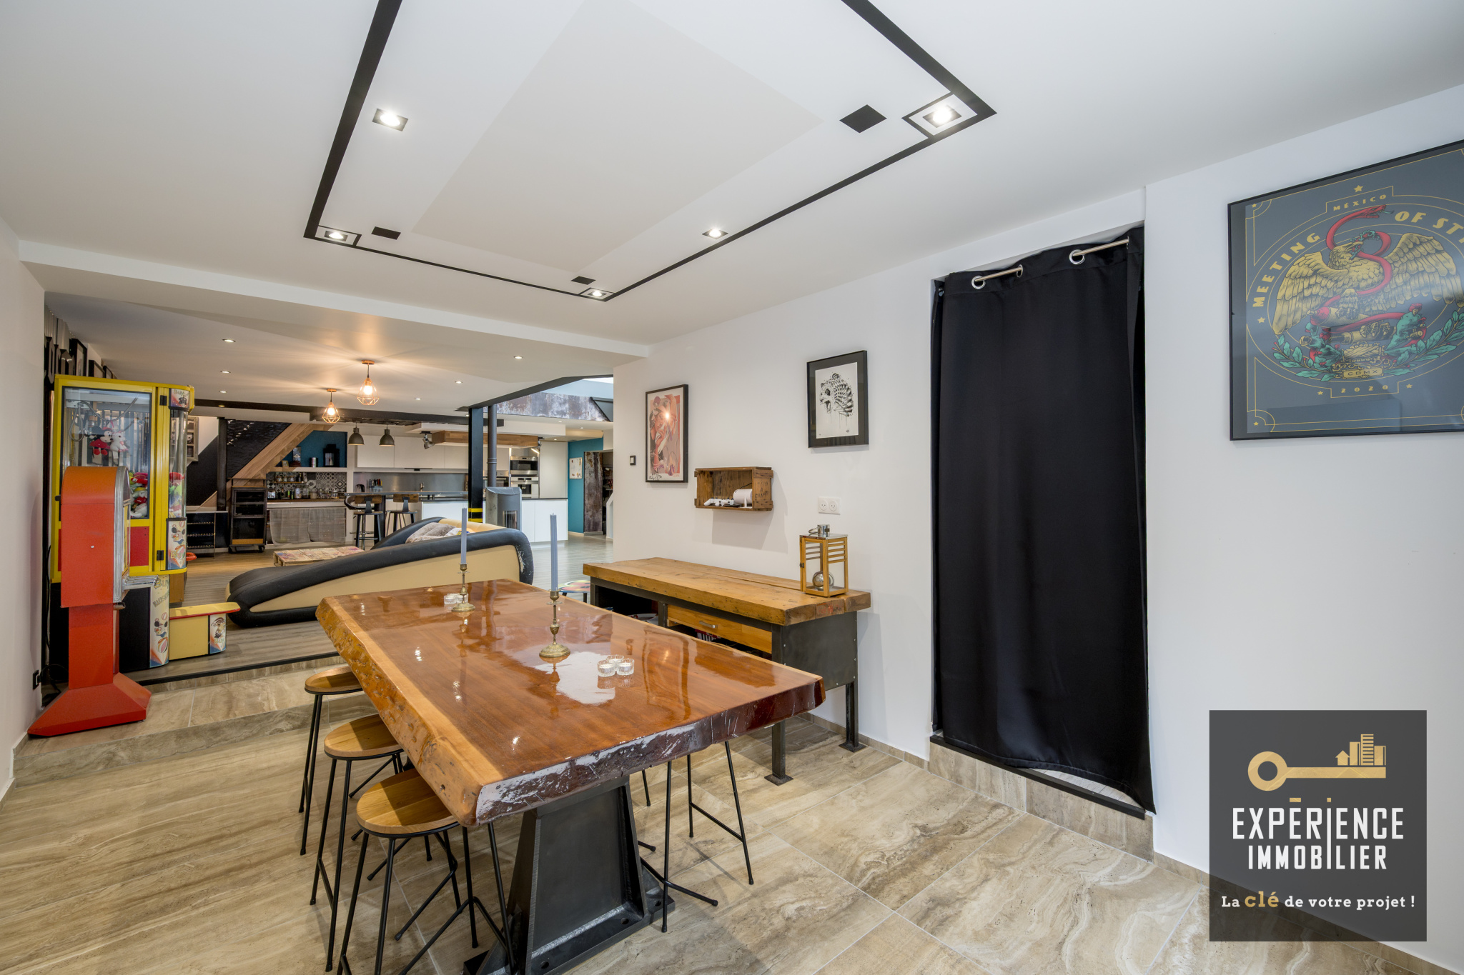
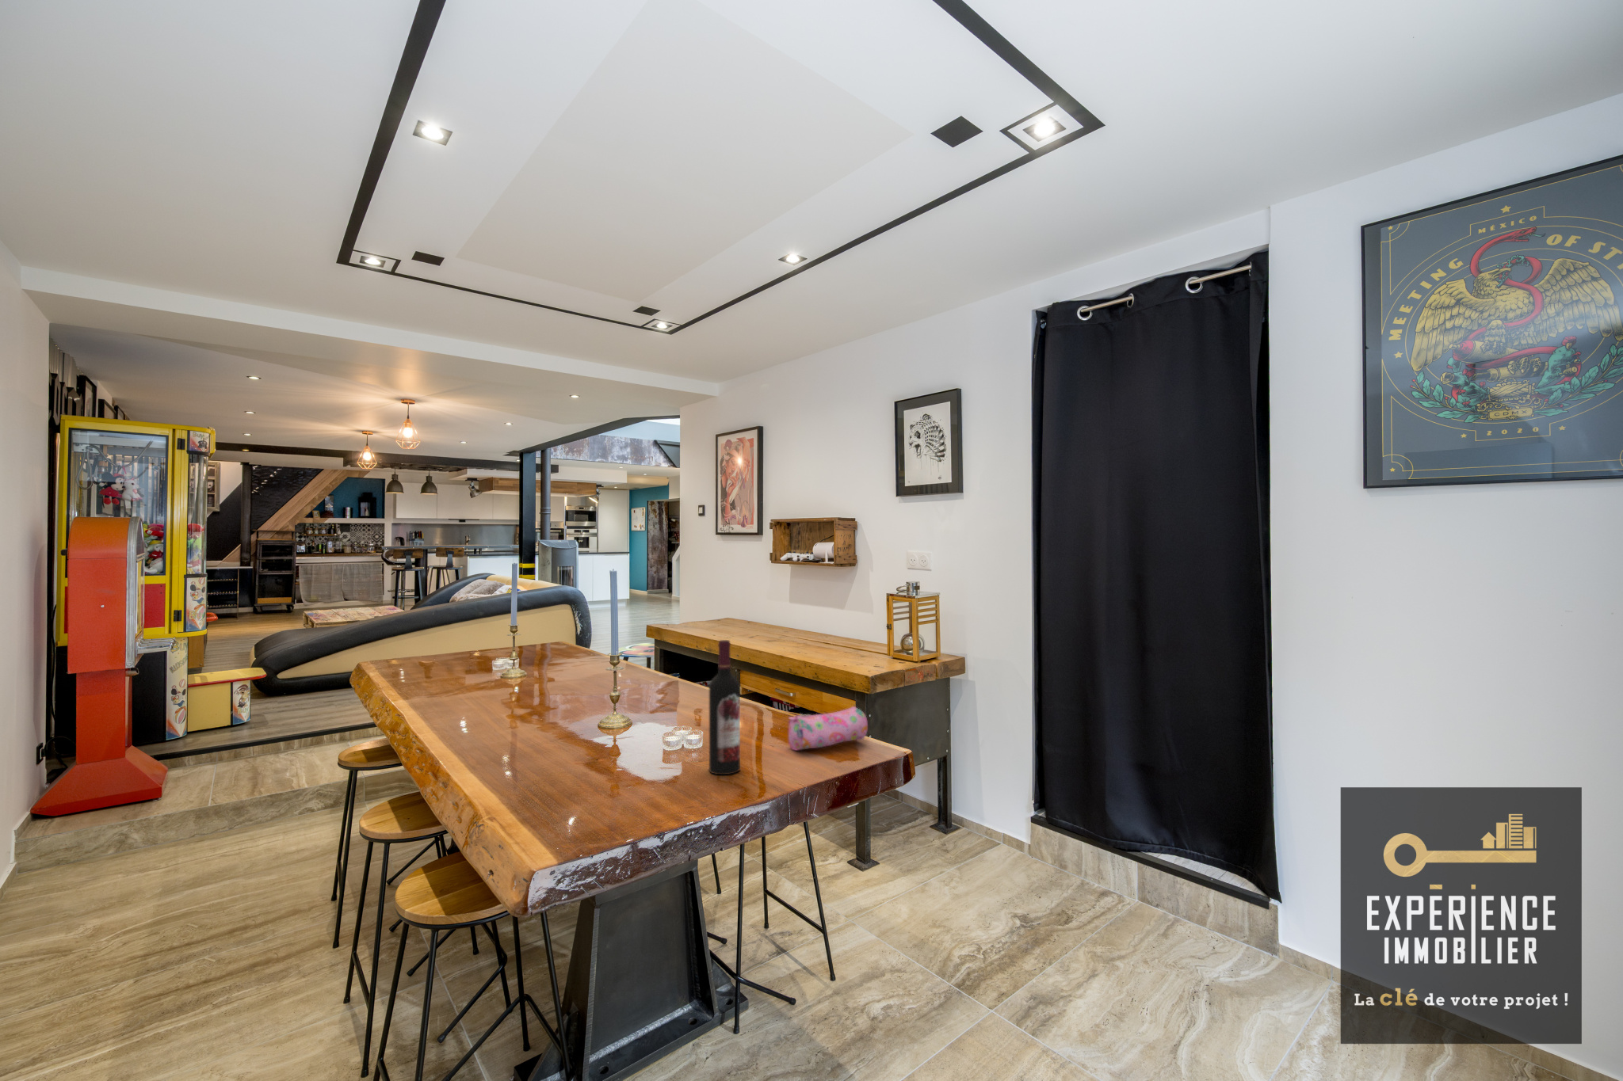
+ wine bottle [708,639,741,776]
+ pencil case [788,706,869,752]
